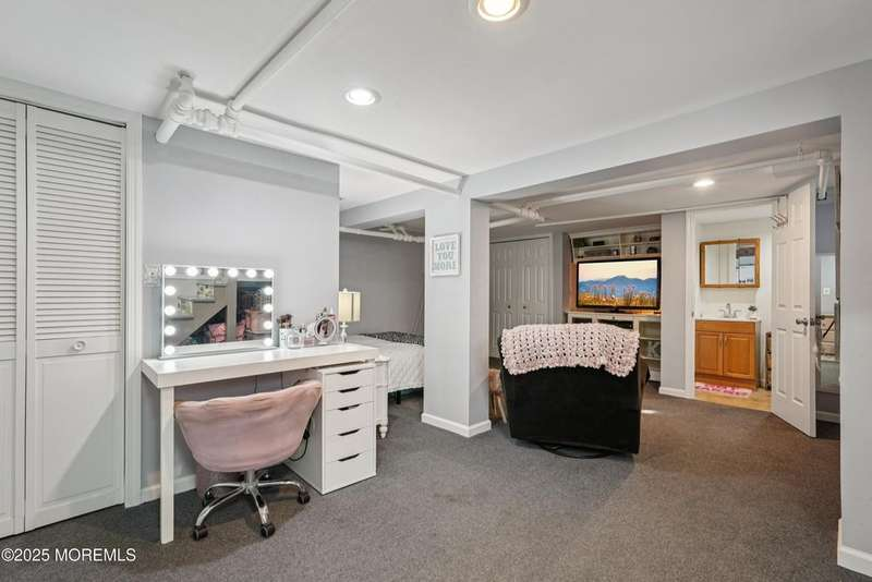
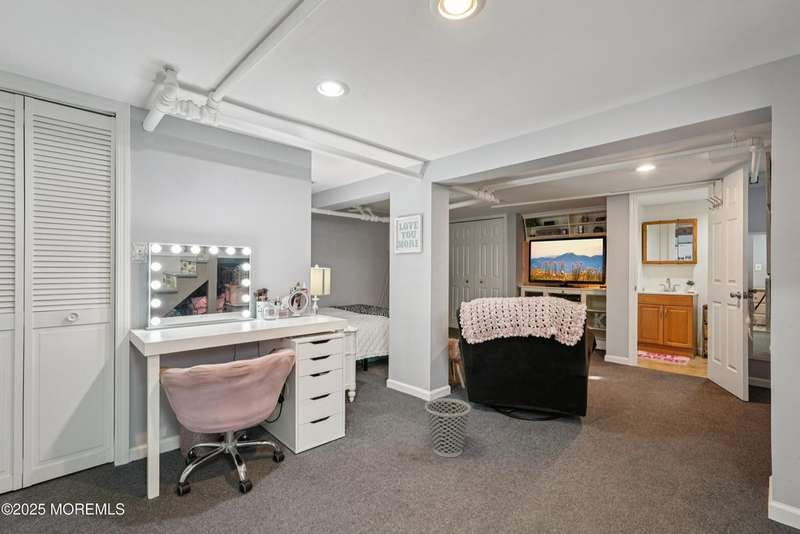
+ wastebasket [424,397,471,458]
